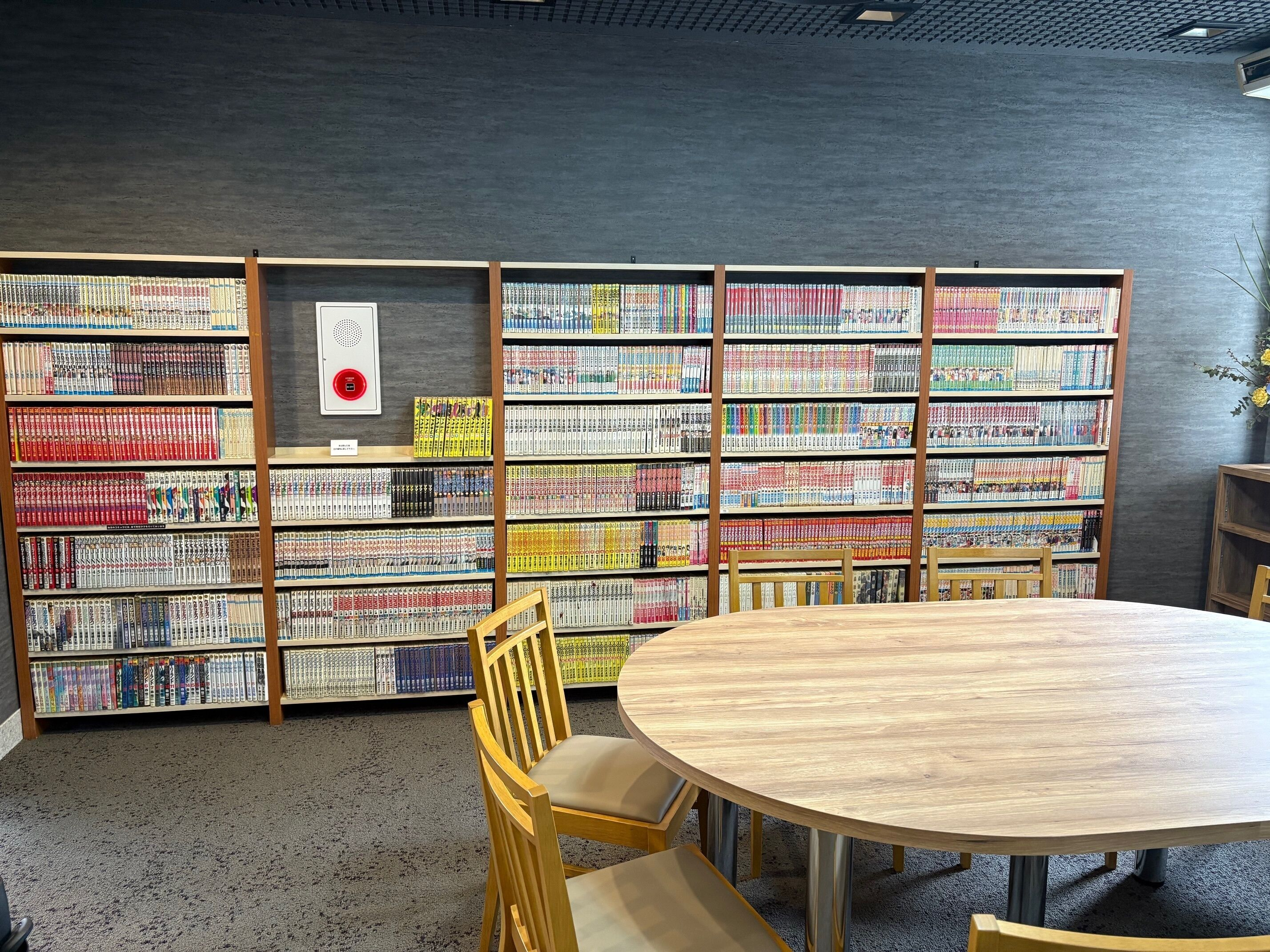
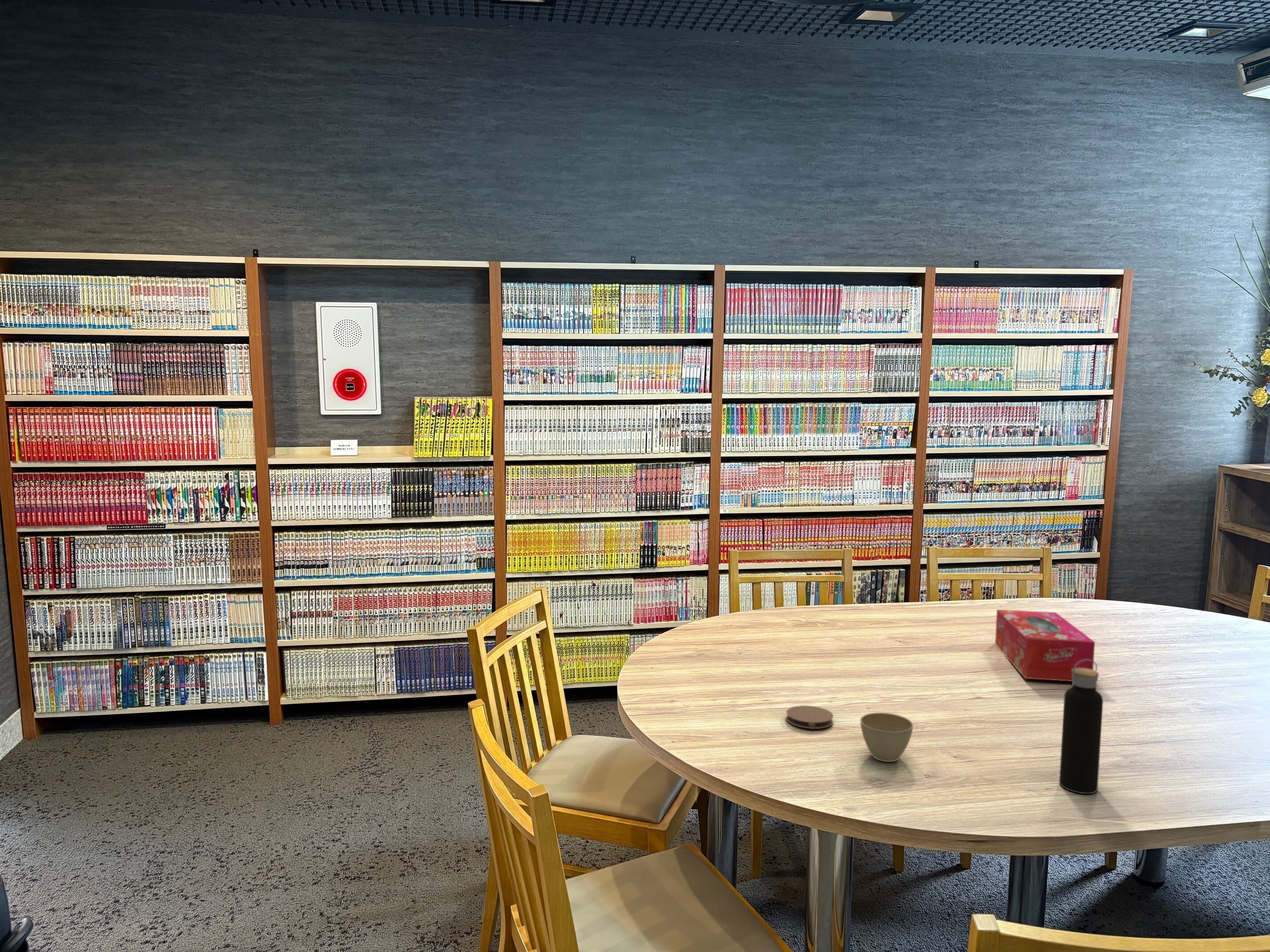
+ water bottle [1059,659,1104,794]
+ tissue box [995,609,1095,682]
+ coaster [786,705,834,729]
+ flower pot [860,712,914,762]
